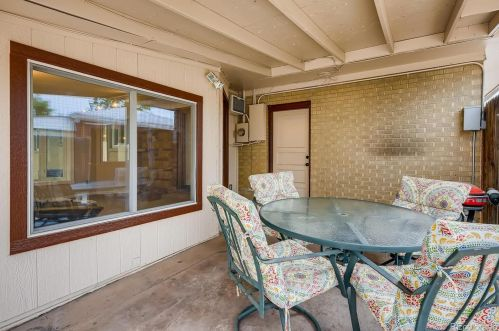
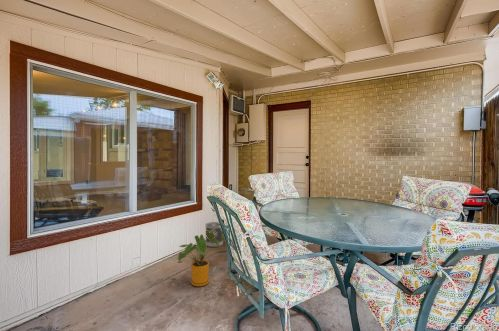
+ wastebasket [205,221,224,248]
+ house plant [176,231,226,287]
